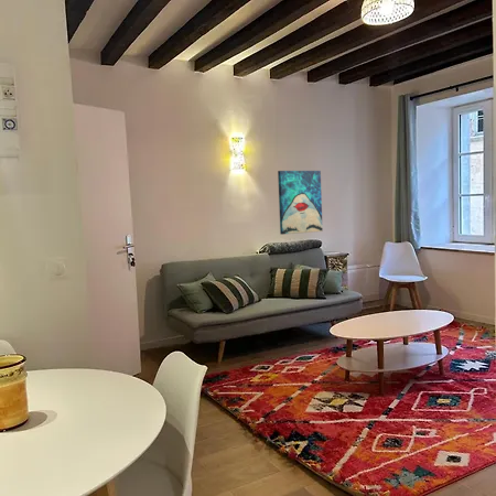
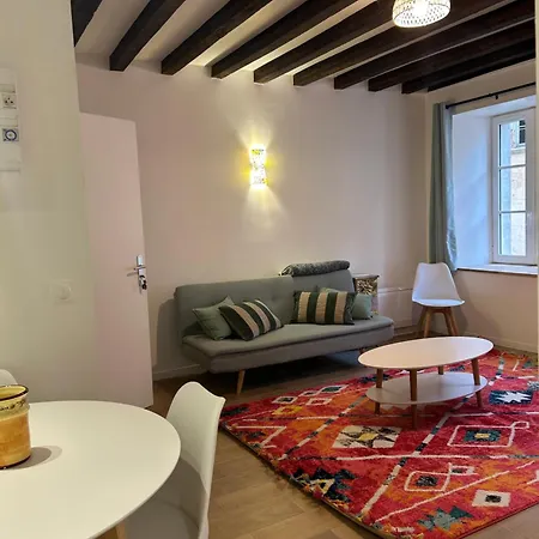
- wall art [277,170,324,236]
